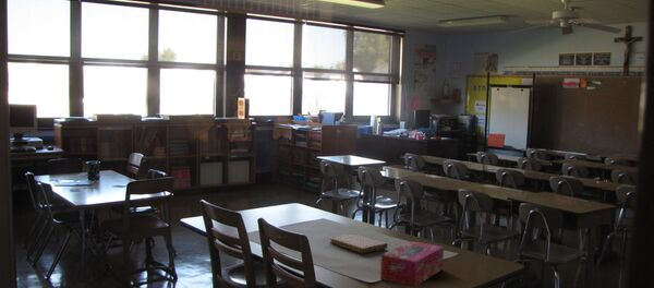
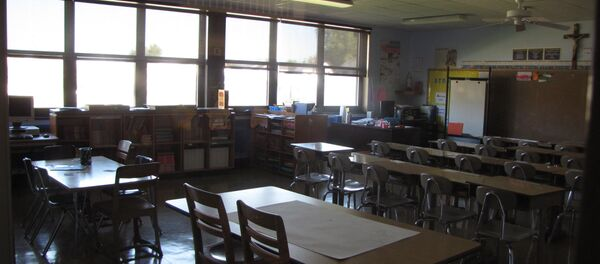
- tissue box [379,240,445,288]
- notebook [329,233,389,254]
